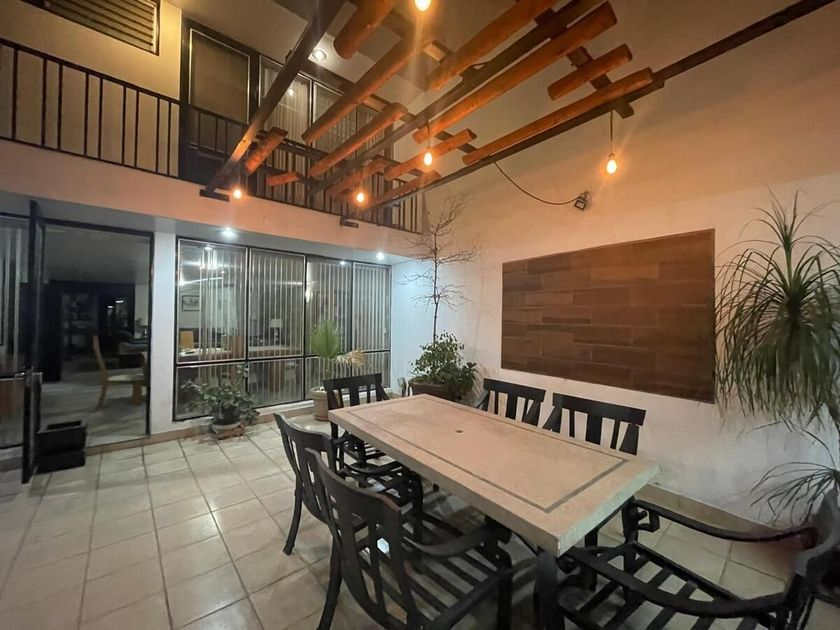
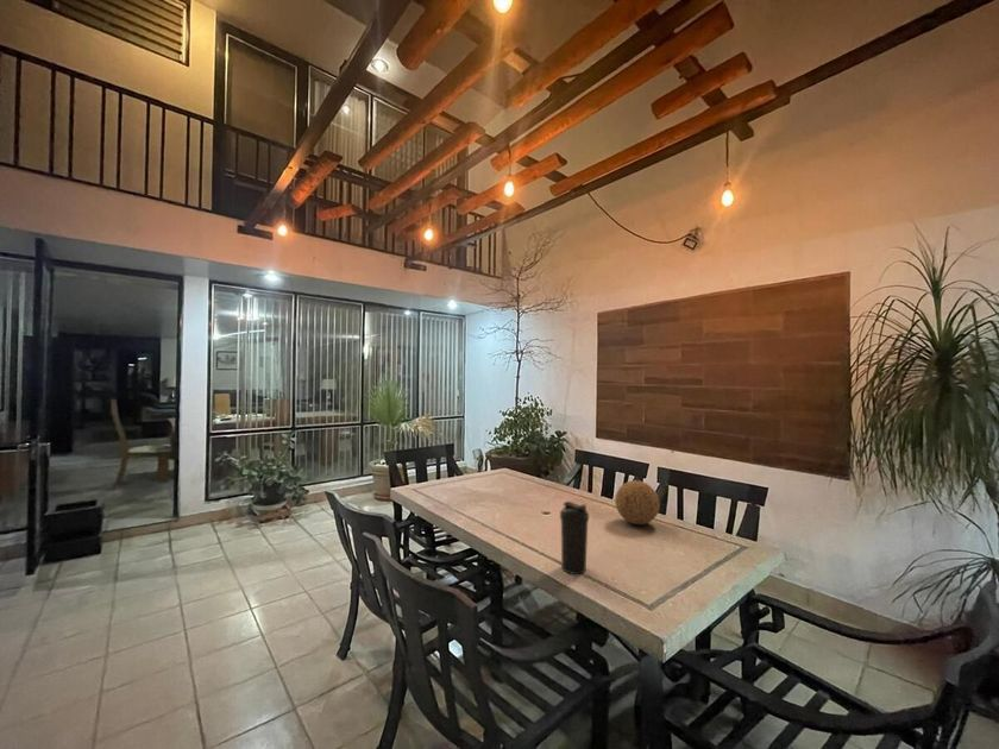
+ decorative ball [614,479,661,525]
+ water bottle [559,501,590,575]
